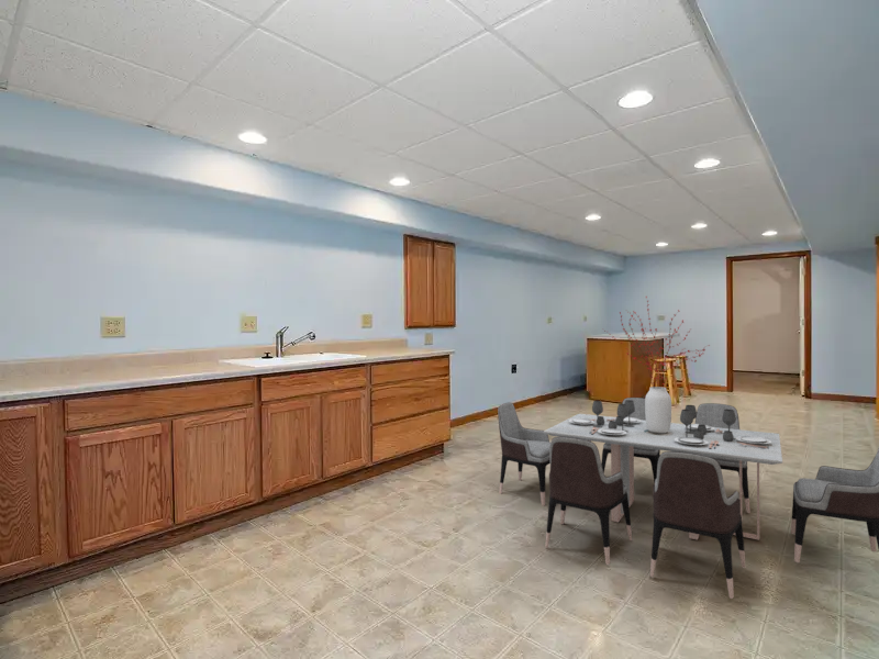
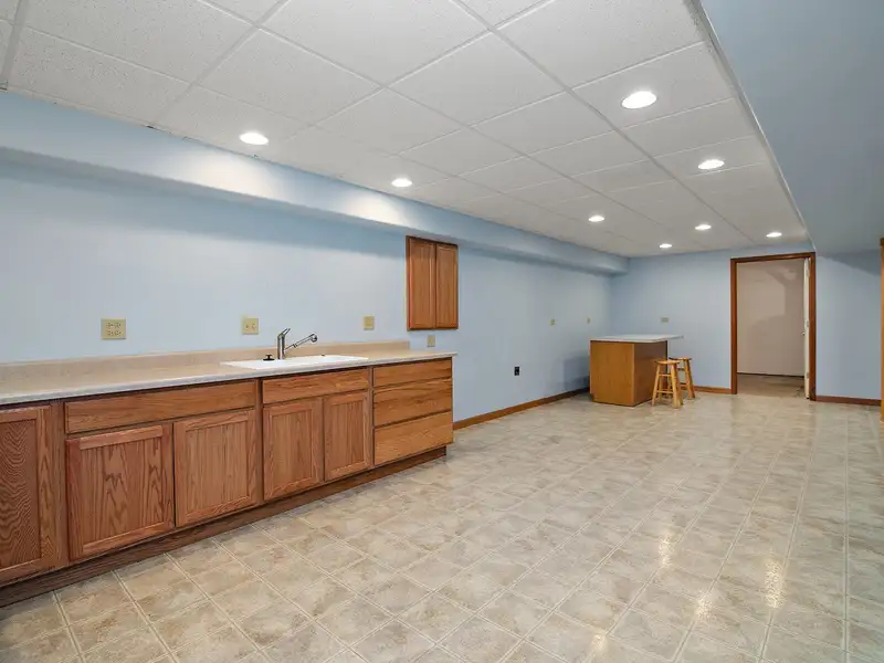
- dining table [497,295,879,600]
